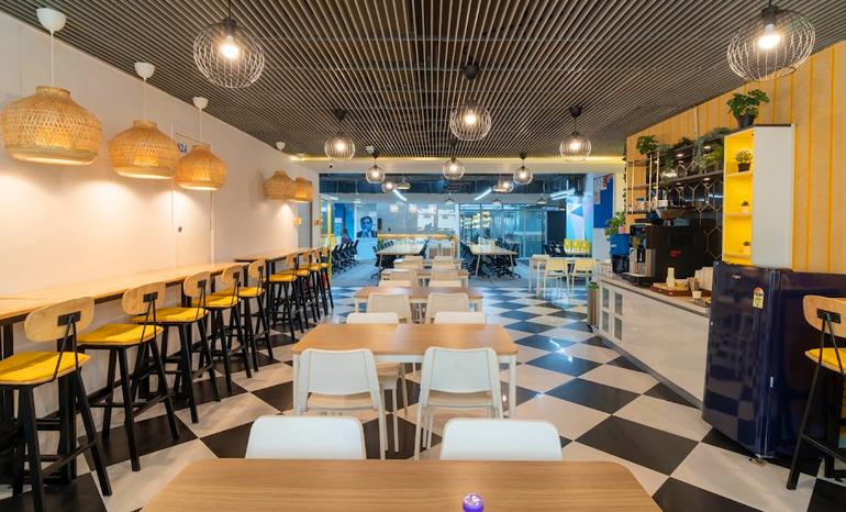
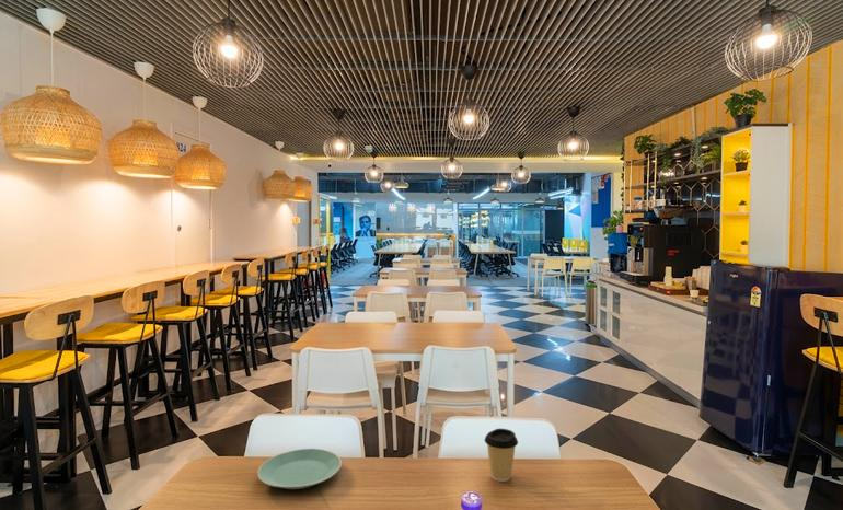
+ coffee cup [484,428,519,483]
+ plate [256,448,343,490]
